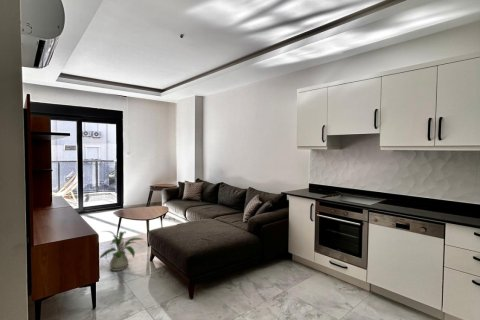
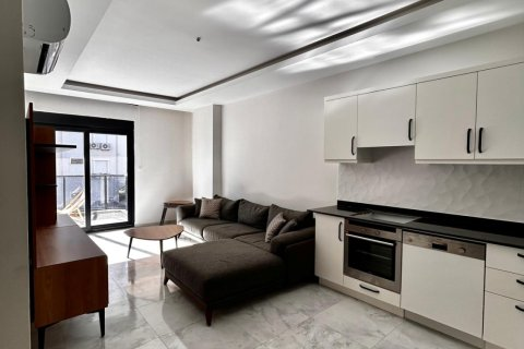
- house plant [99,230,143,272]
